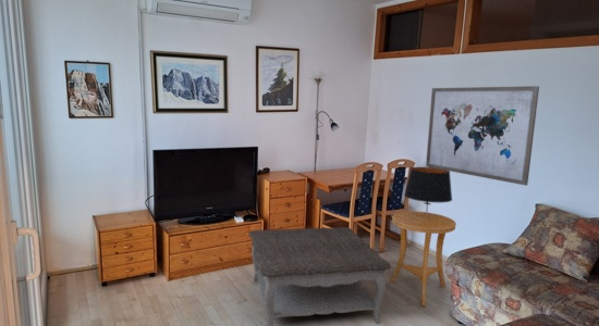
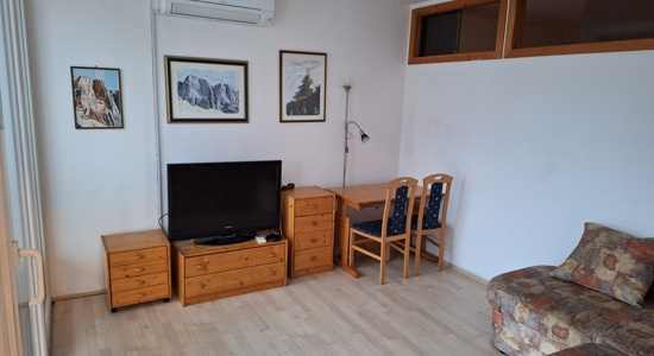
- coffee table [247,226,392,326]
- table lamp [403,166,453,218]
- wall art [425,85,540,187]
- side table [389,210,457,308]
